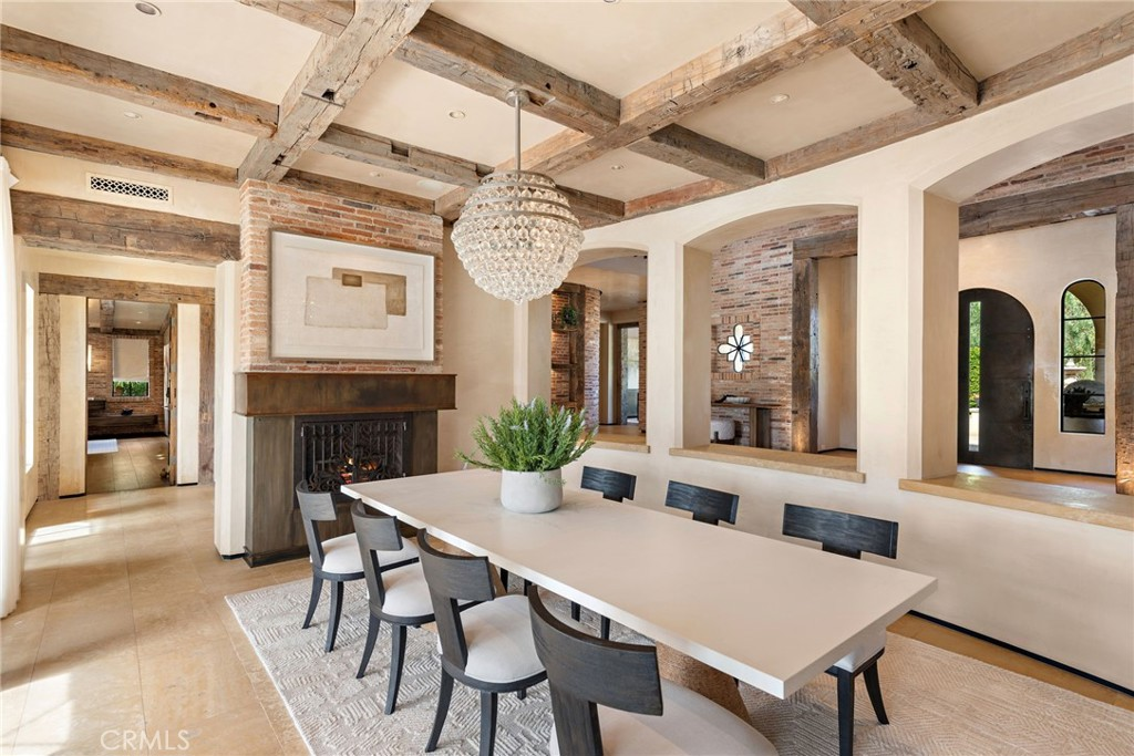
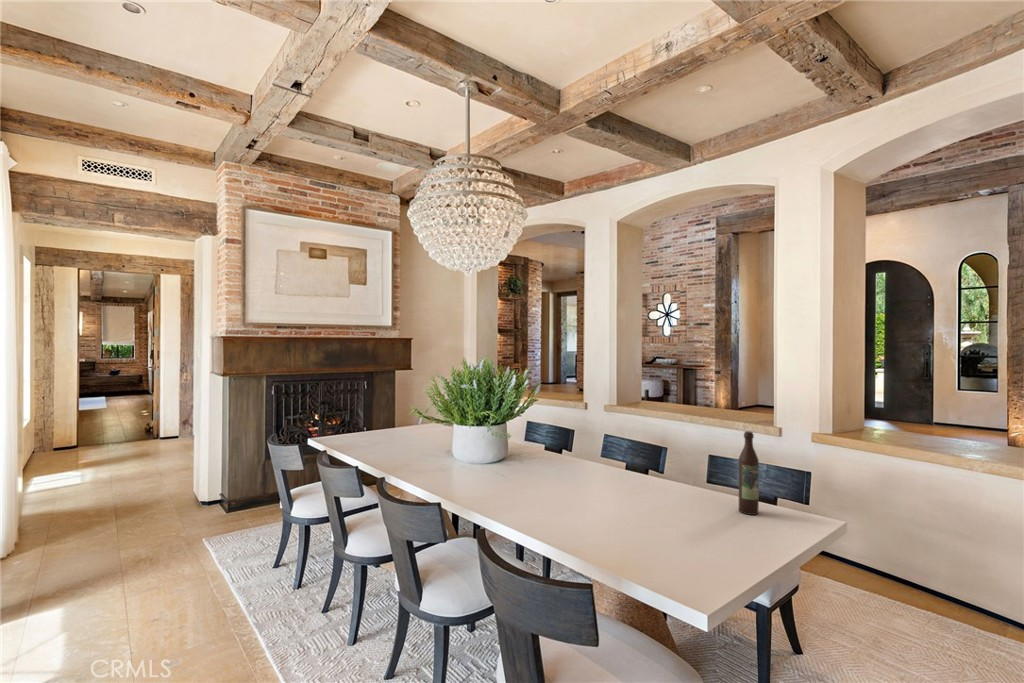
+ wine bottle [738,430,760,516]
